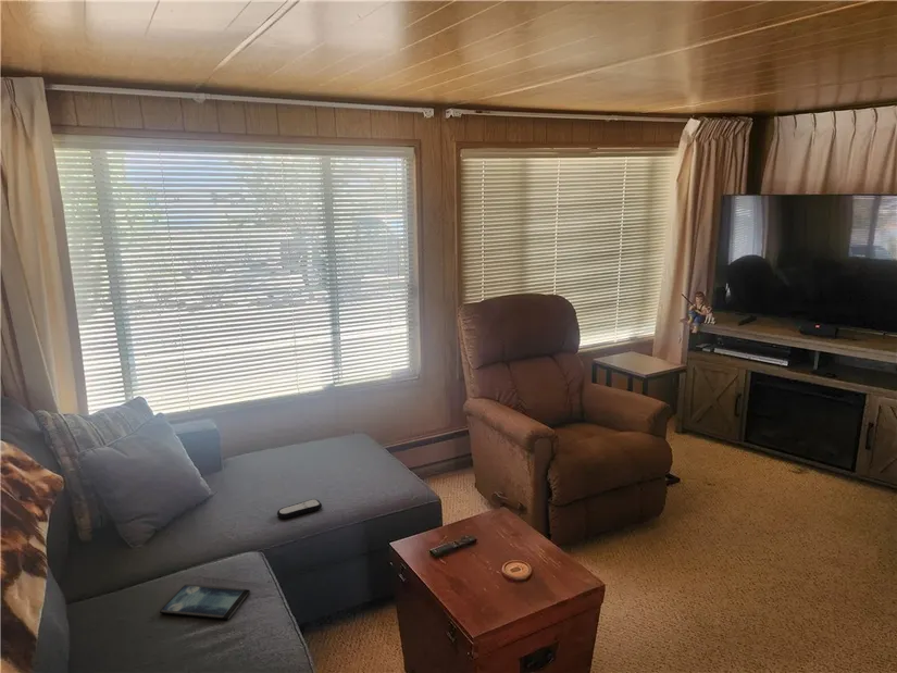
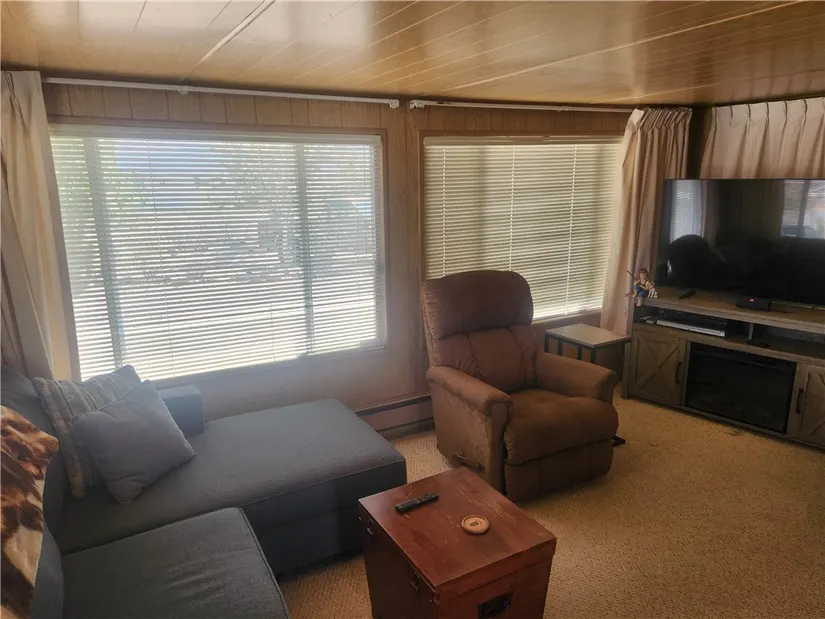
- tablet [159,584,251,621]
- remote control [276,498,323,520]
